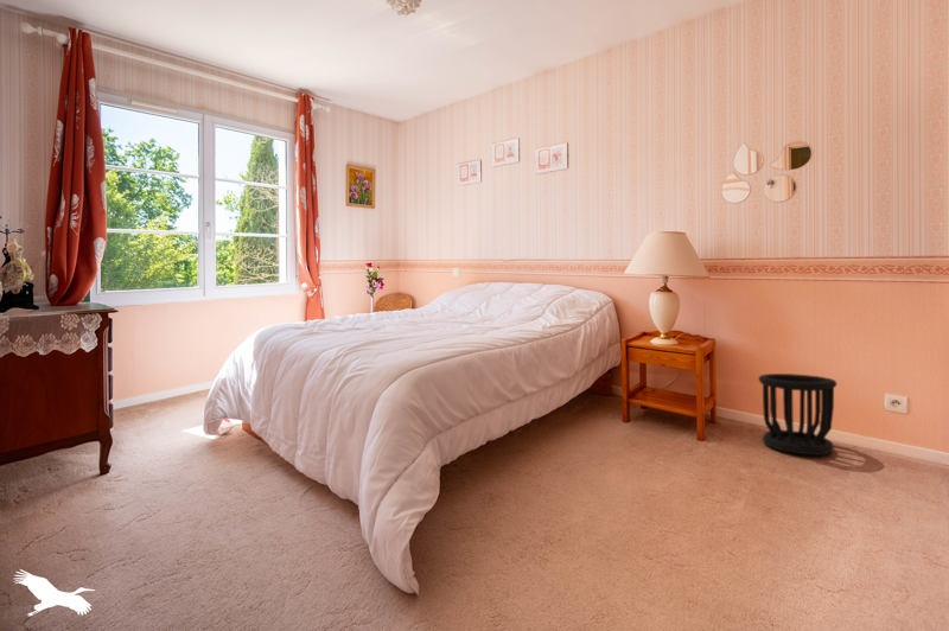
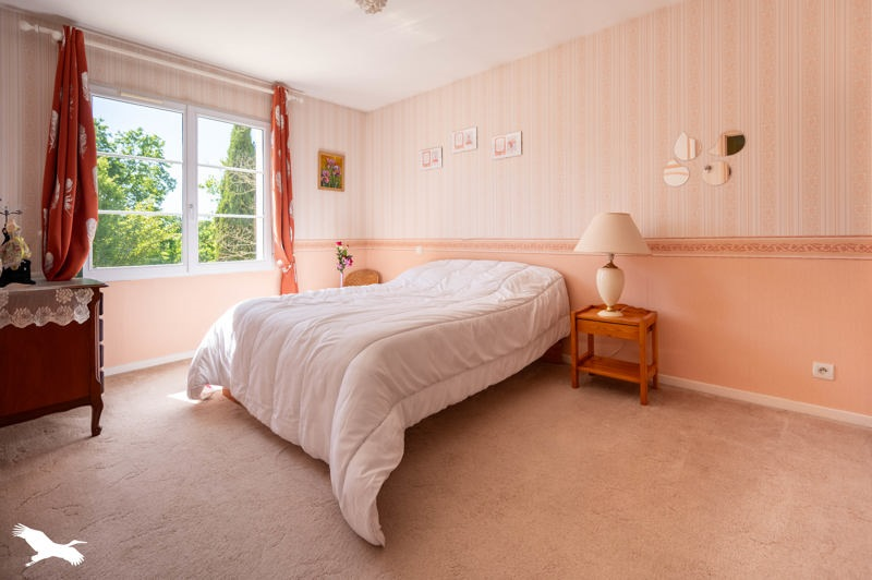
- wastebasket [757,372,837,457]
